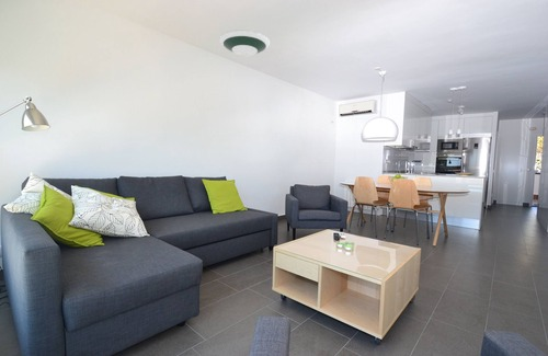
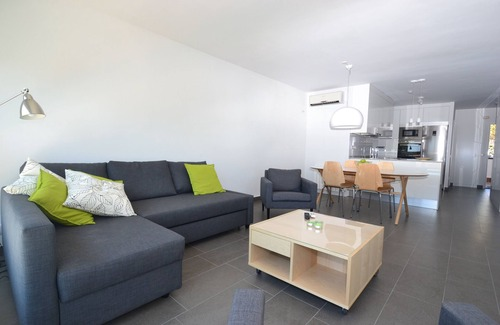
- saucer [218,28,271,57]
